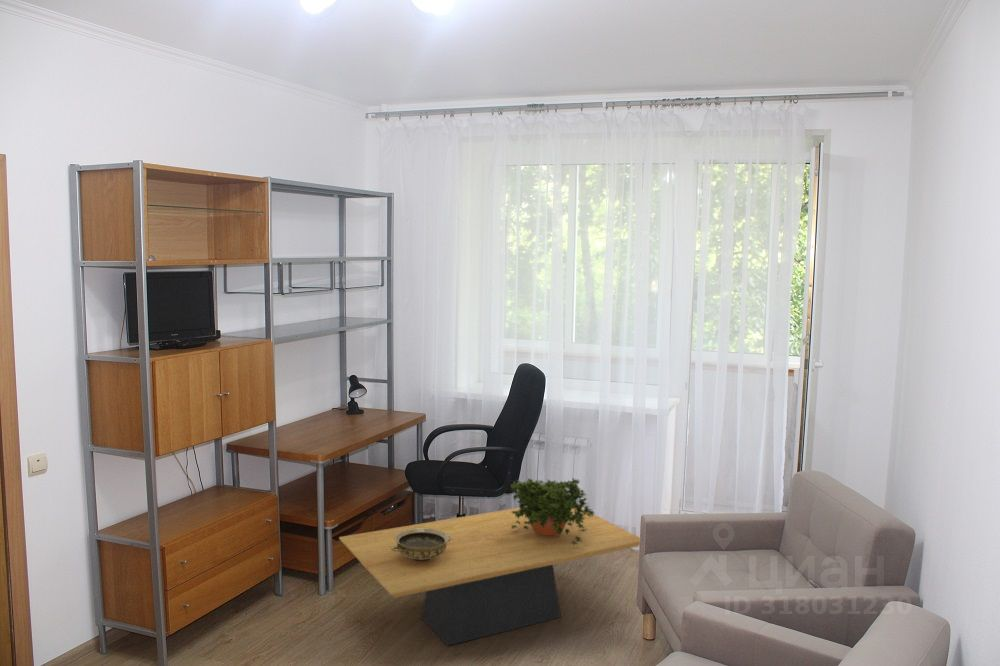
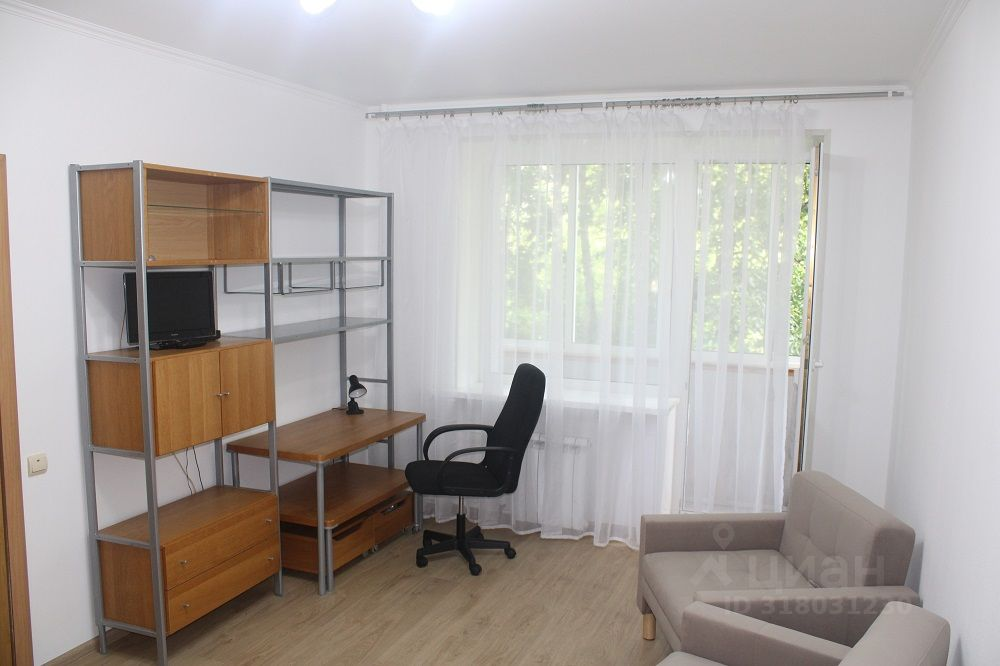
- potted plant [508,477,596,545]
- coffee table [338,506,641,647]
- ceramic bowl [391,528,452,562]
